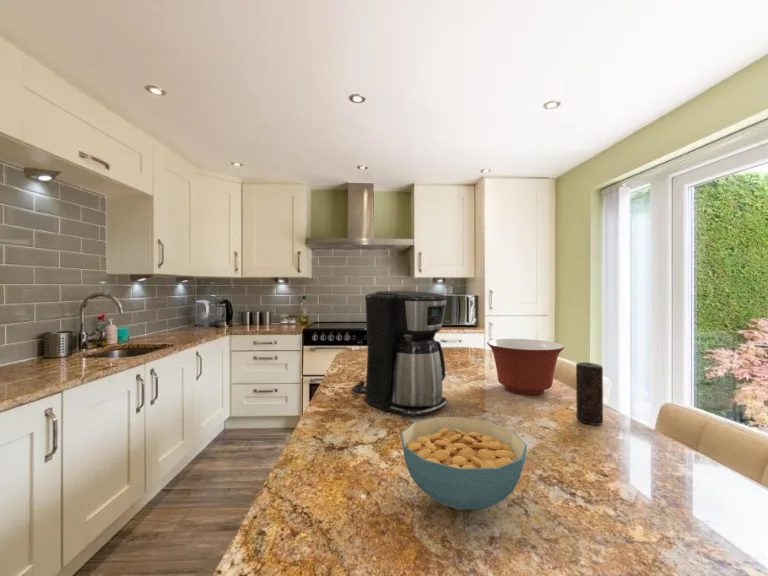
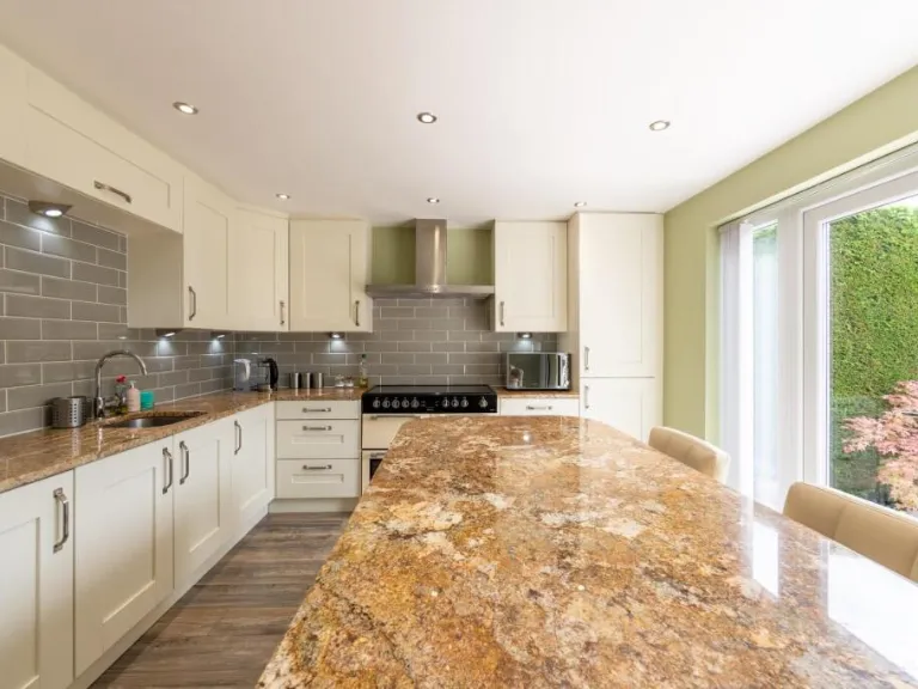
- candle [575,361,604,426]
- mixing bowl [486,338,565,396]
- cereal bowl [400,416,528,511]
- coffee maker [350,290,450,418]
